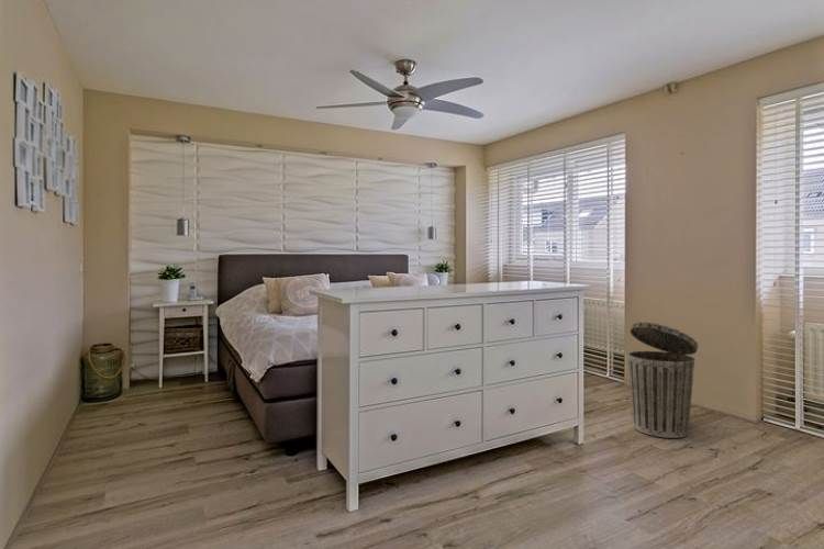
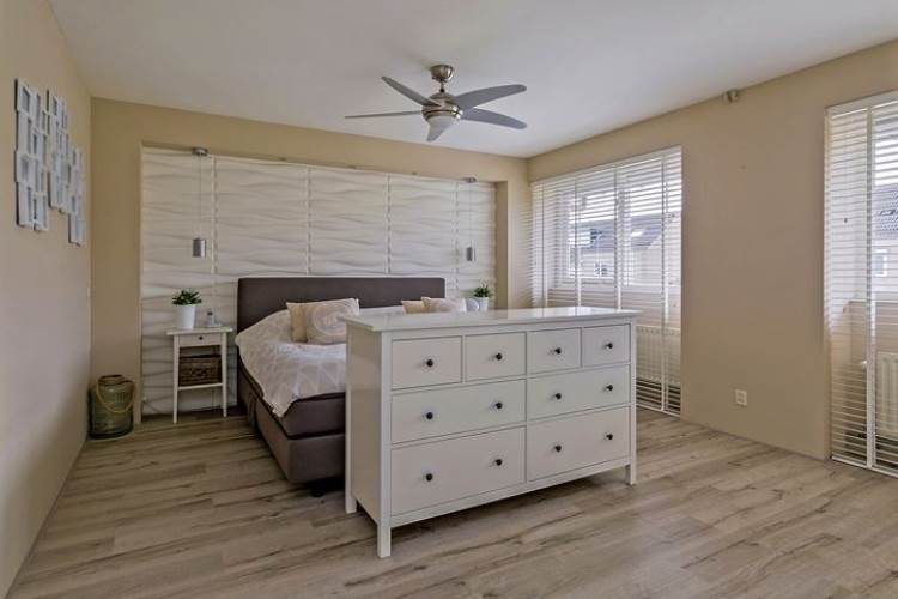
- trash can [626,321,699,439]
